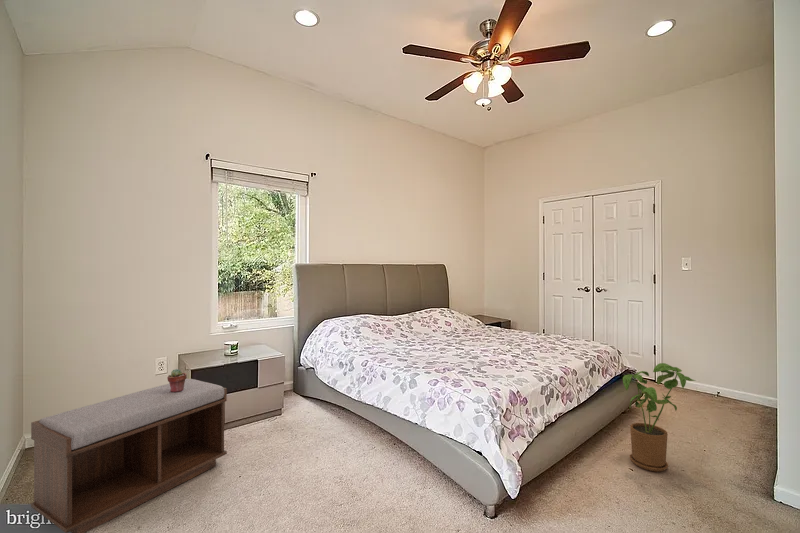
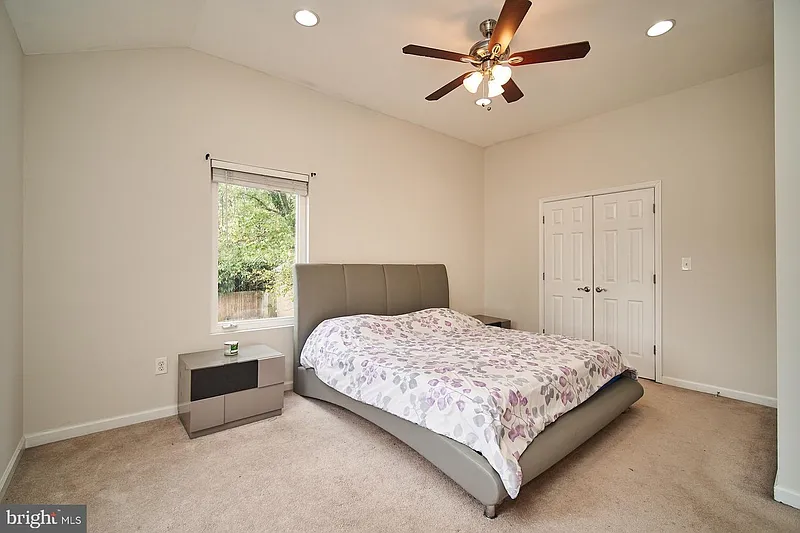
- bench [30,378,228,533]
- house plant [622,362,697,473]
- potted succulent [166,368,188,392]
